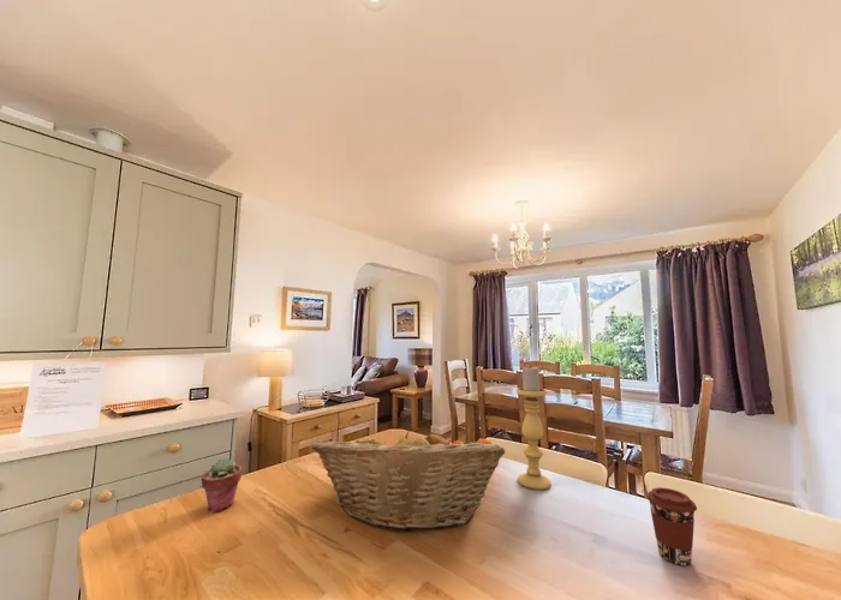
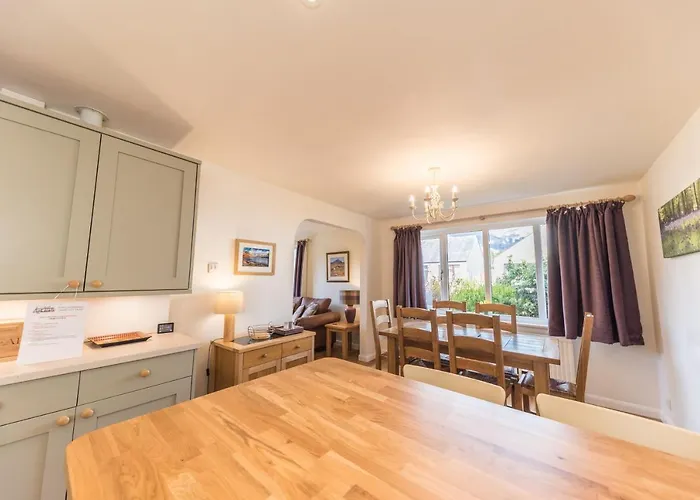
- candle holder [515,364,553,491]
- coffee cup [645,486,698,566]
- potted succulent [201,456,243,514]
- fruit basket [311,425,506,533]
